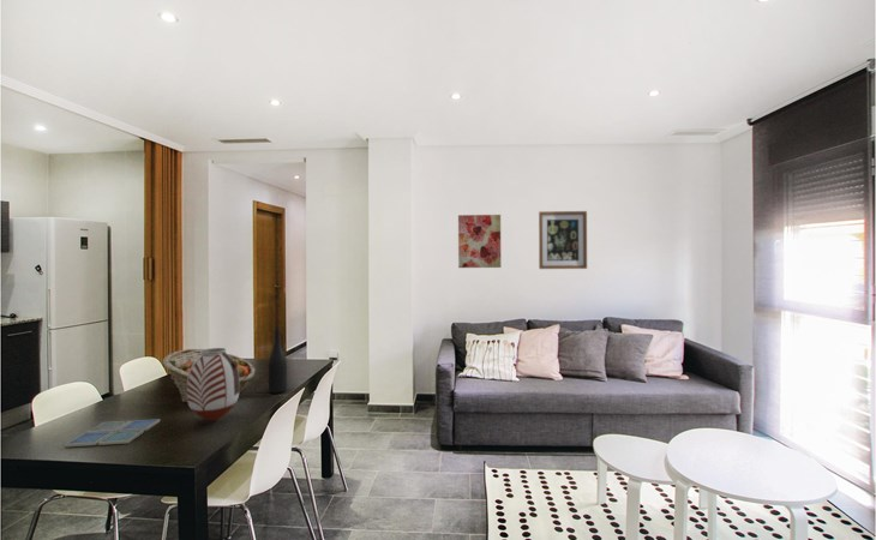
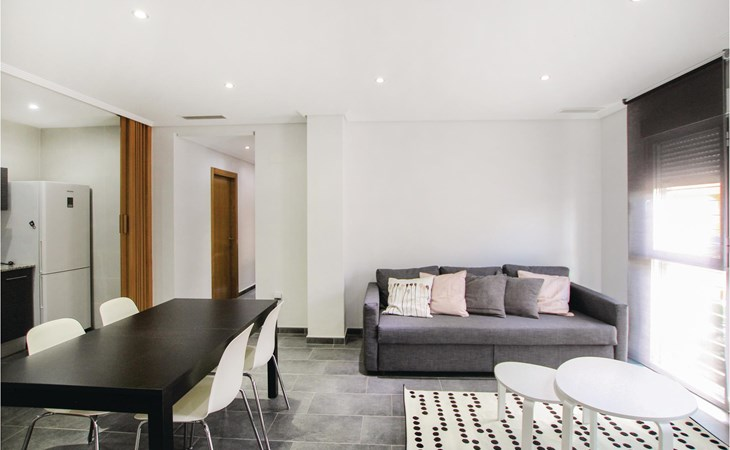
- fruit basket [162,348,257,404]
- wall art [538,210,588,270]
- vase [187,347,240,422]
- wine bottle [266,328,288,394]
- drink coaster [64,418,161,449]
- wall art [457,214,502,269]
